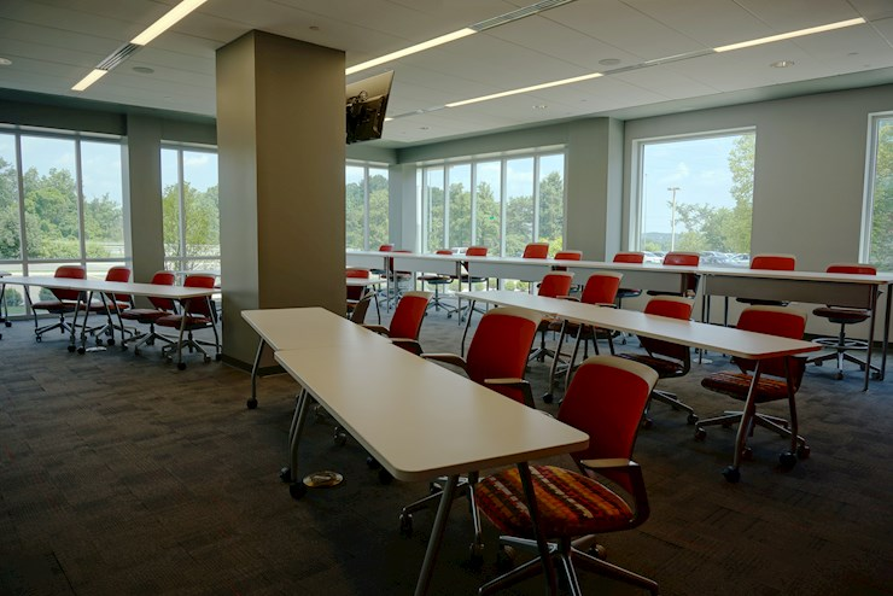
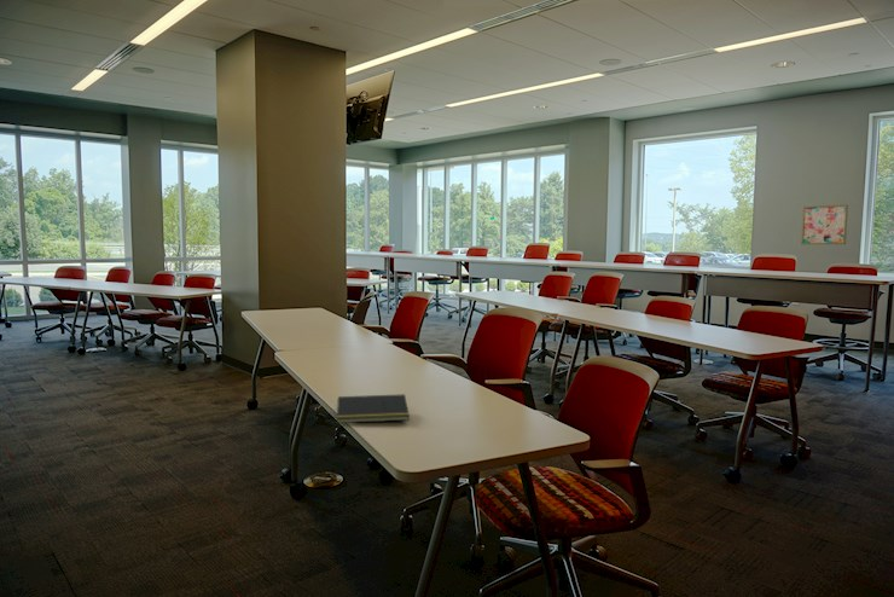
+ notepad [336,393,411,424]
+ wall art [800,203,849,245]
